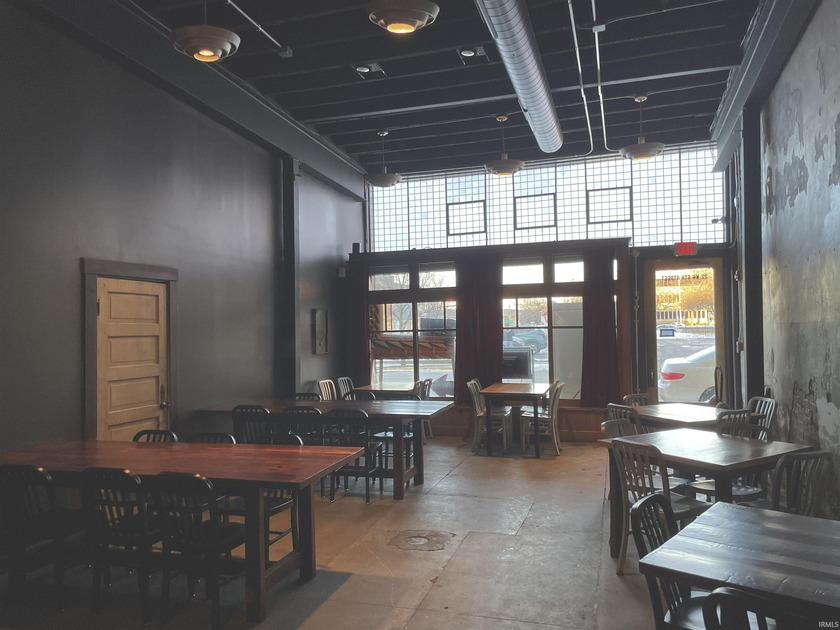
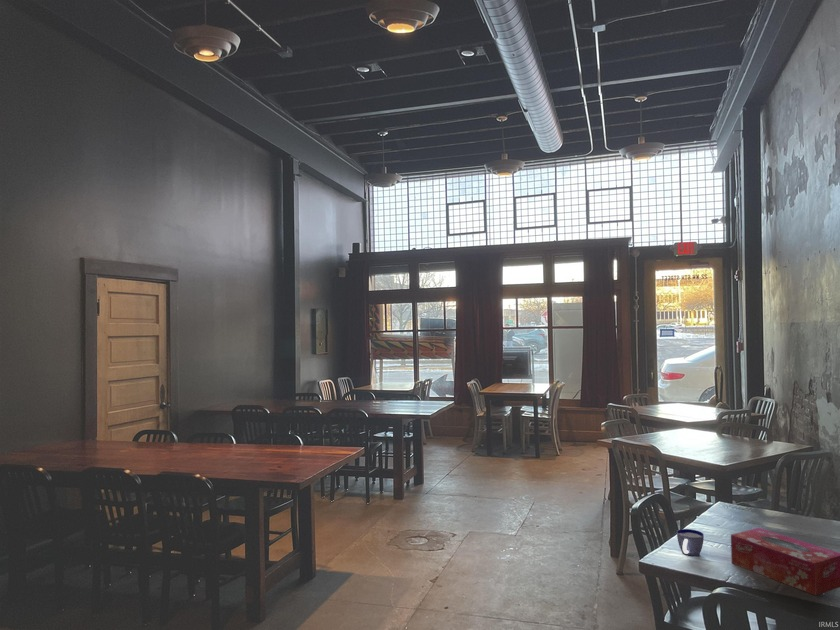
+ cup [676,528,705,557]
+ tissue box [730,527,840,597]
